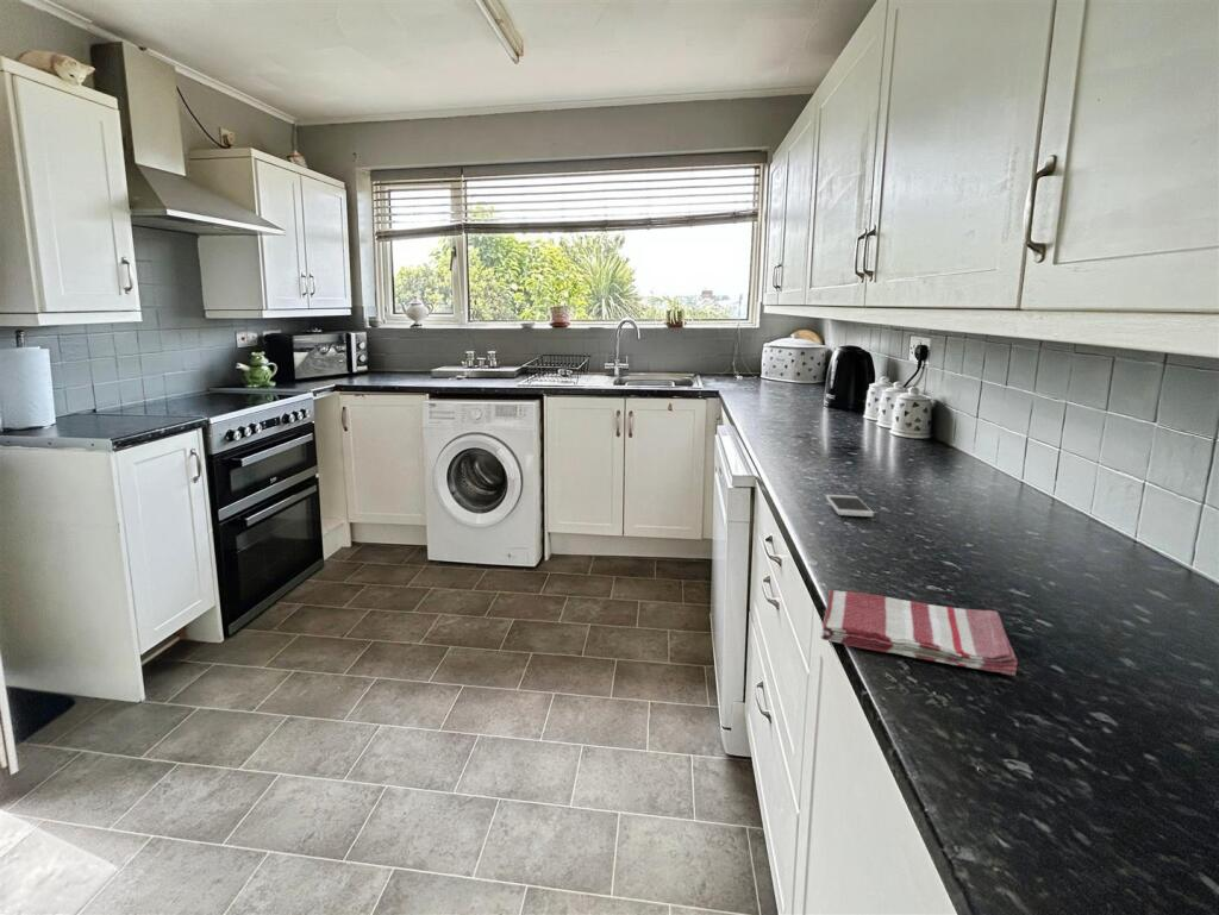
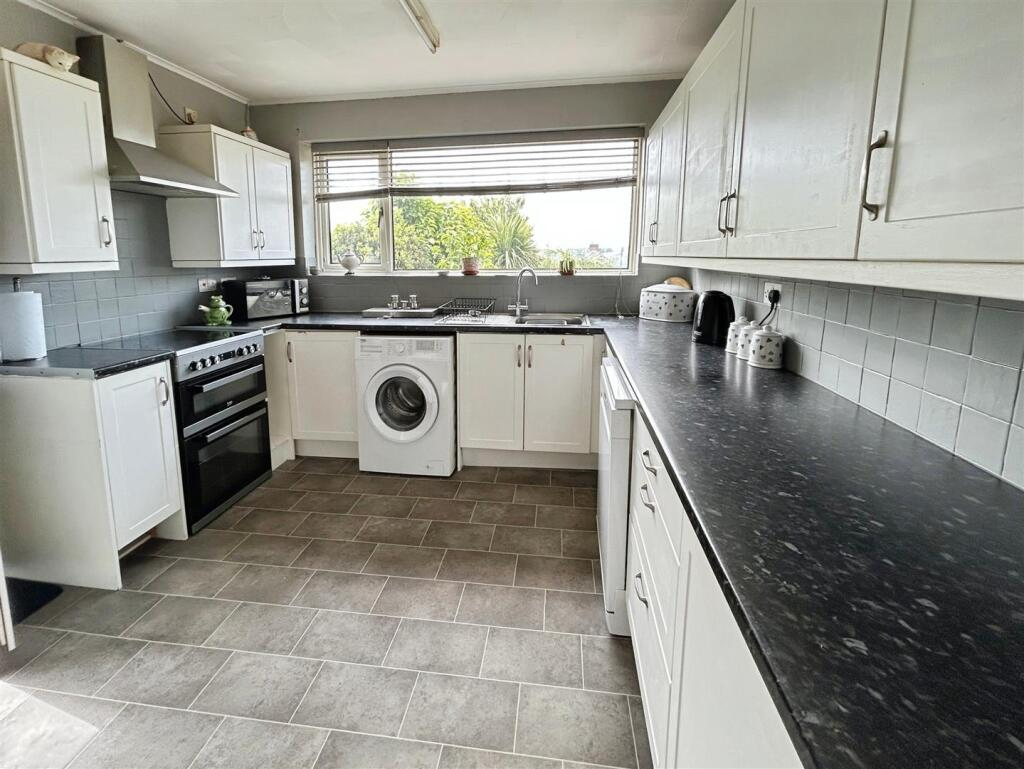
- smartphone [825,494,875,518]
- dish towel [819,589,1019,677]
